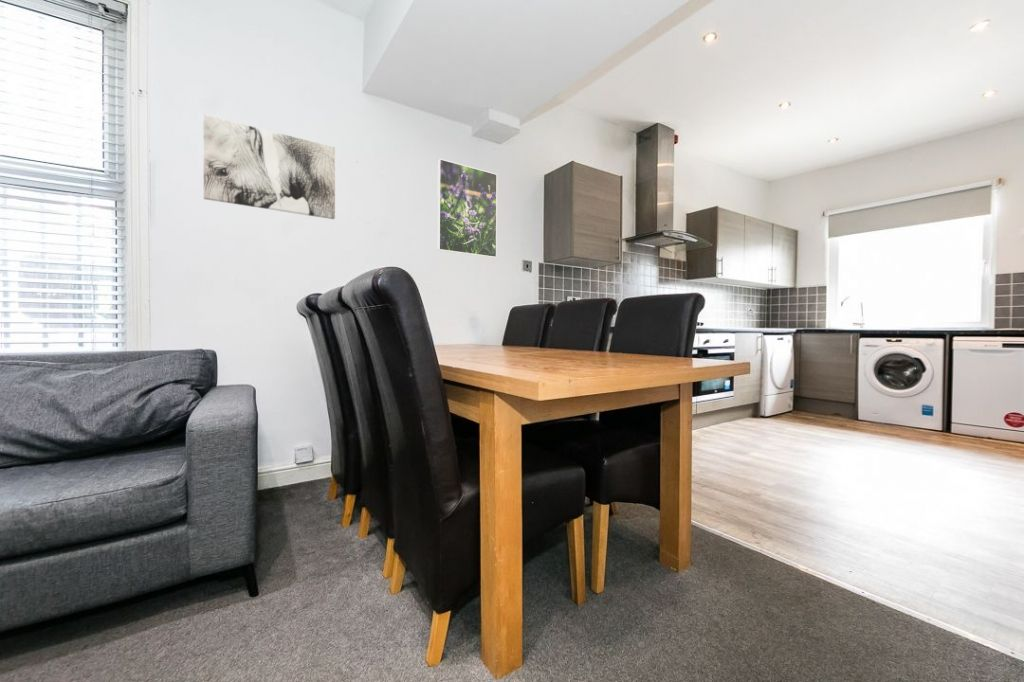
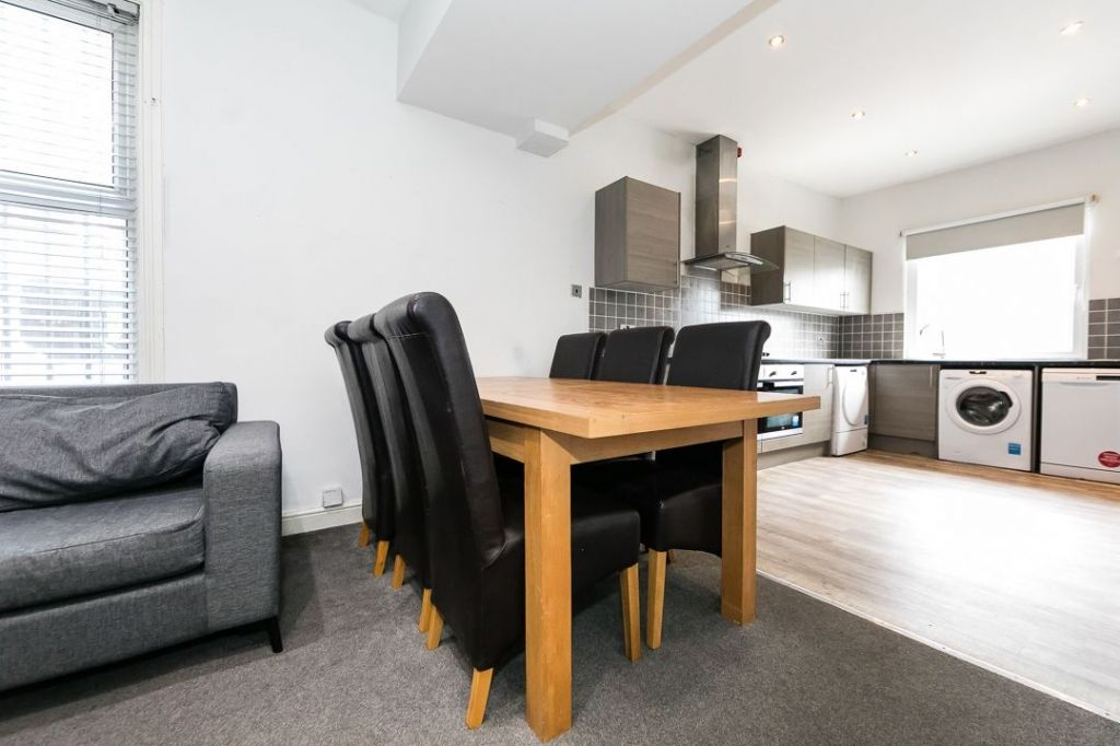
- wall art [203,114,336,220]
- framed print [436,158,498,259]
